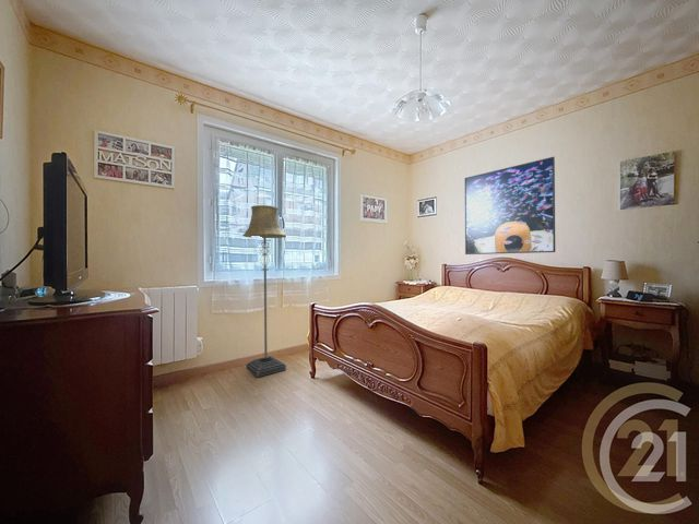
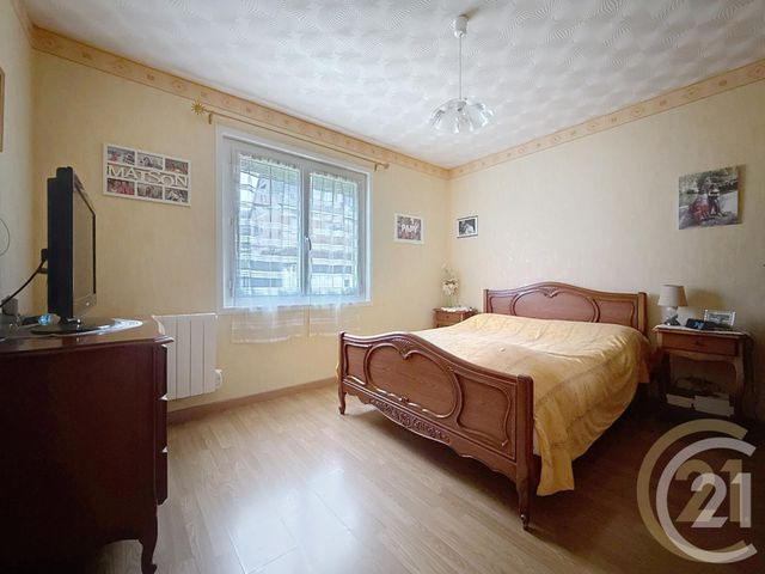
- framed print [464,156,556,255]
- floor lamp [241,204,287,378]
